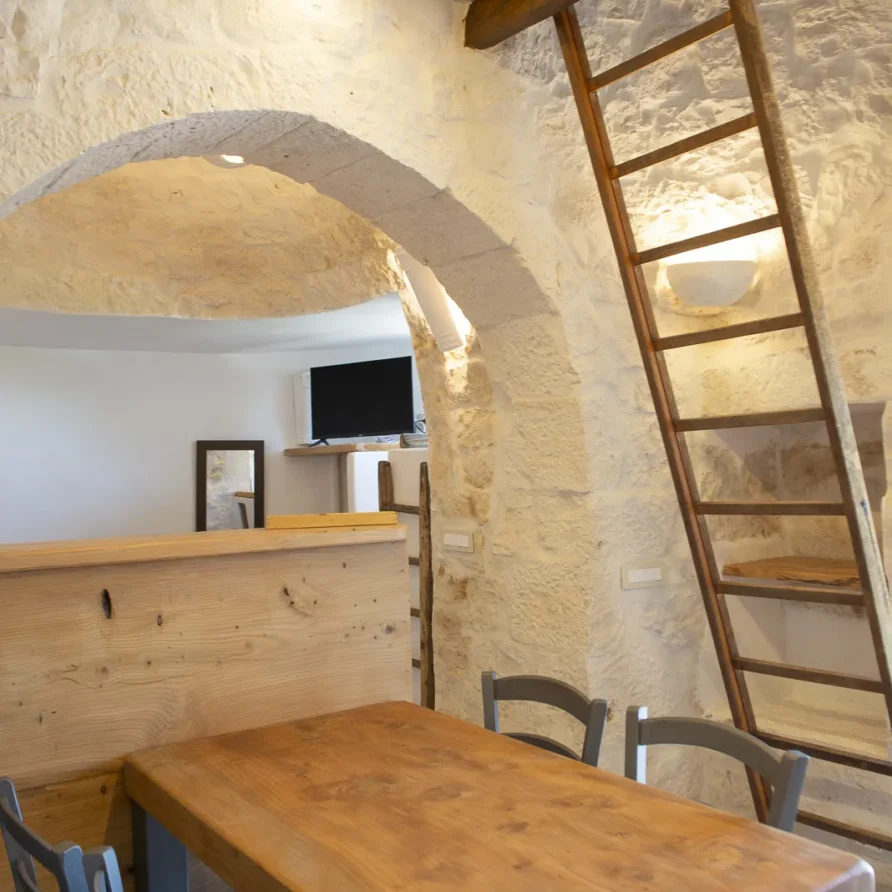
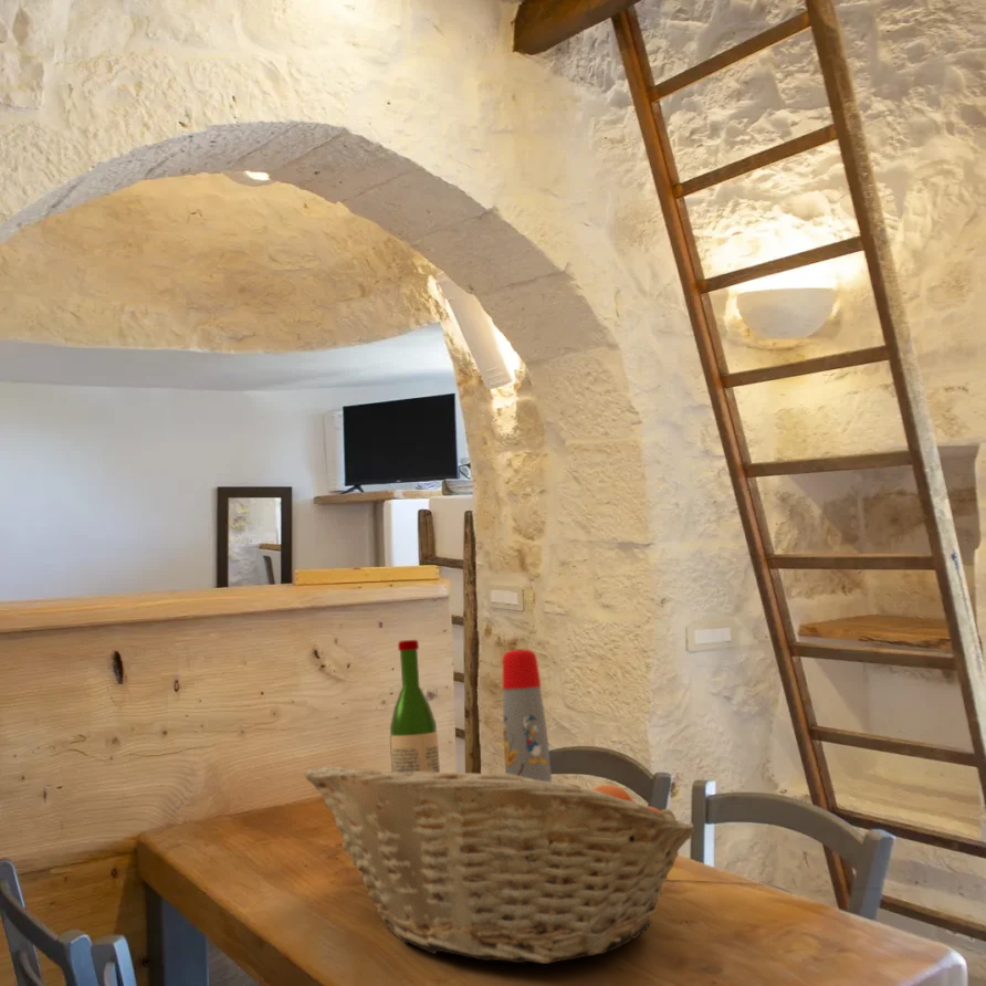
+ fruit basket [304,763,696,965]
+ water bottle [502,648,553,783]
+ wine bottle [389,639,441,773]
